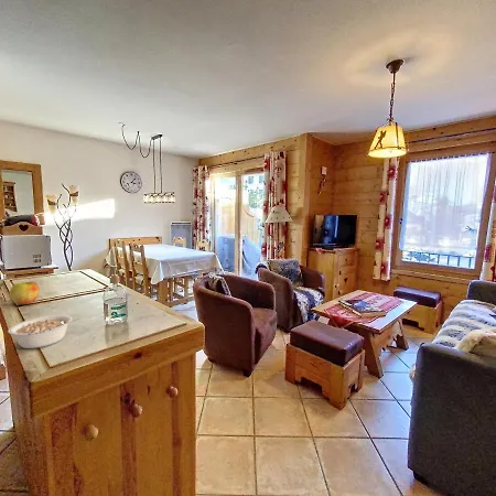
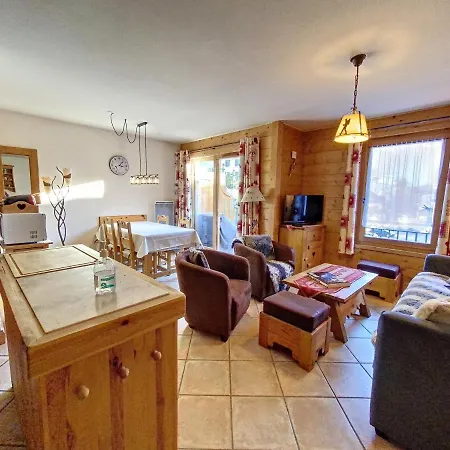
- legume [7,314,79,349]
- apple [9,281,41,305]
